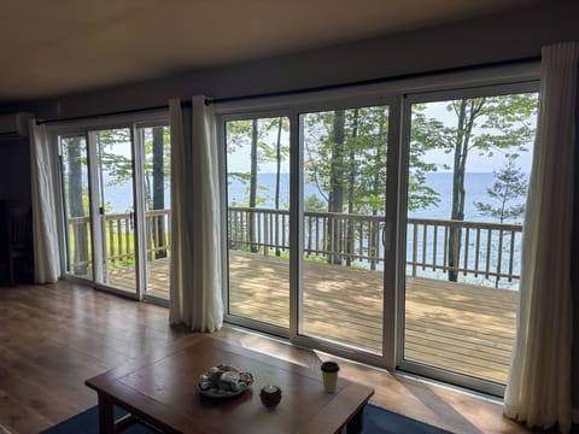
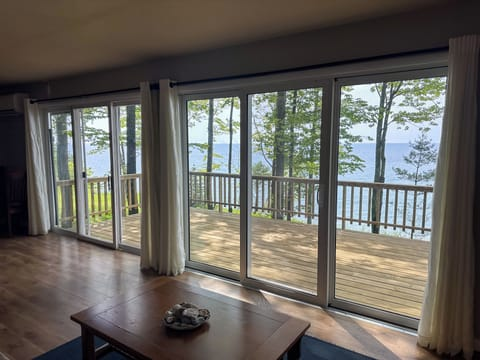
- coffee cup [320,360,341,393]
- candle [258,385,283,410]
